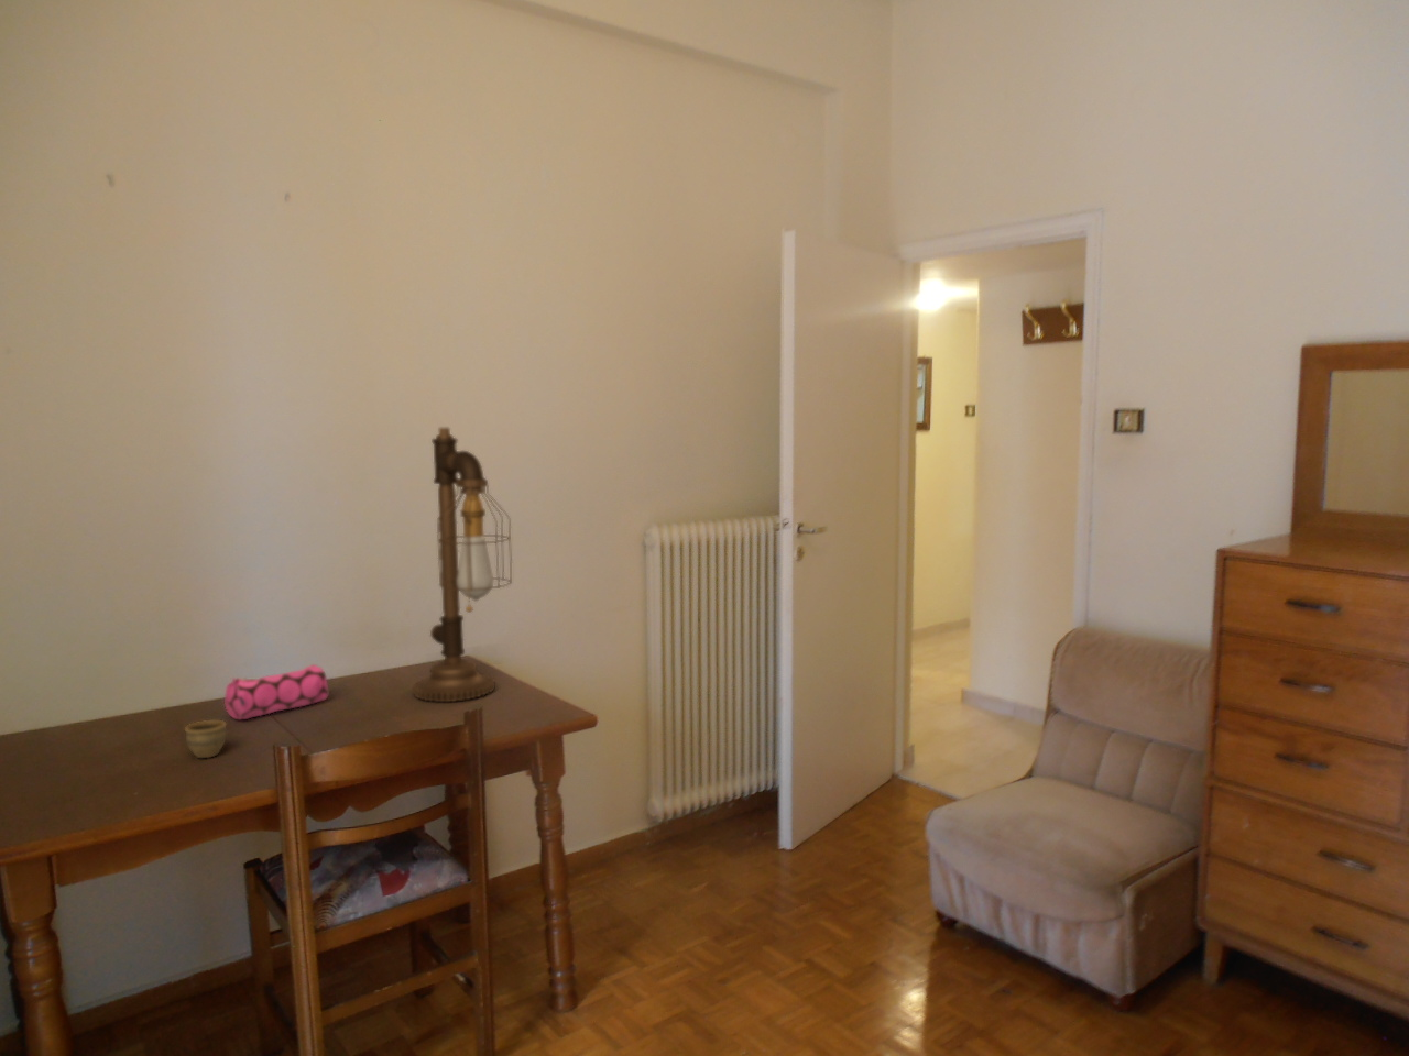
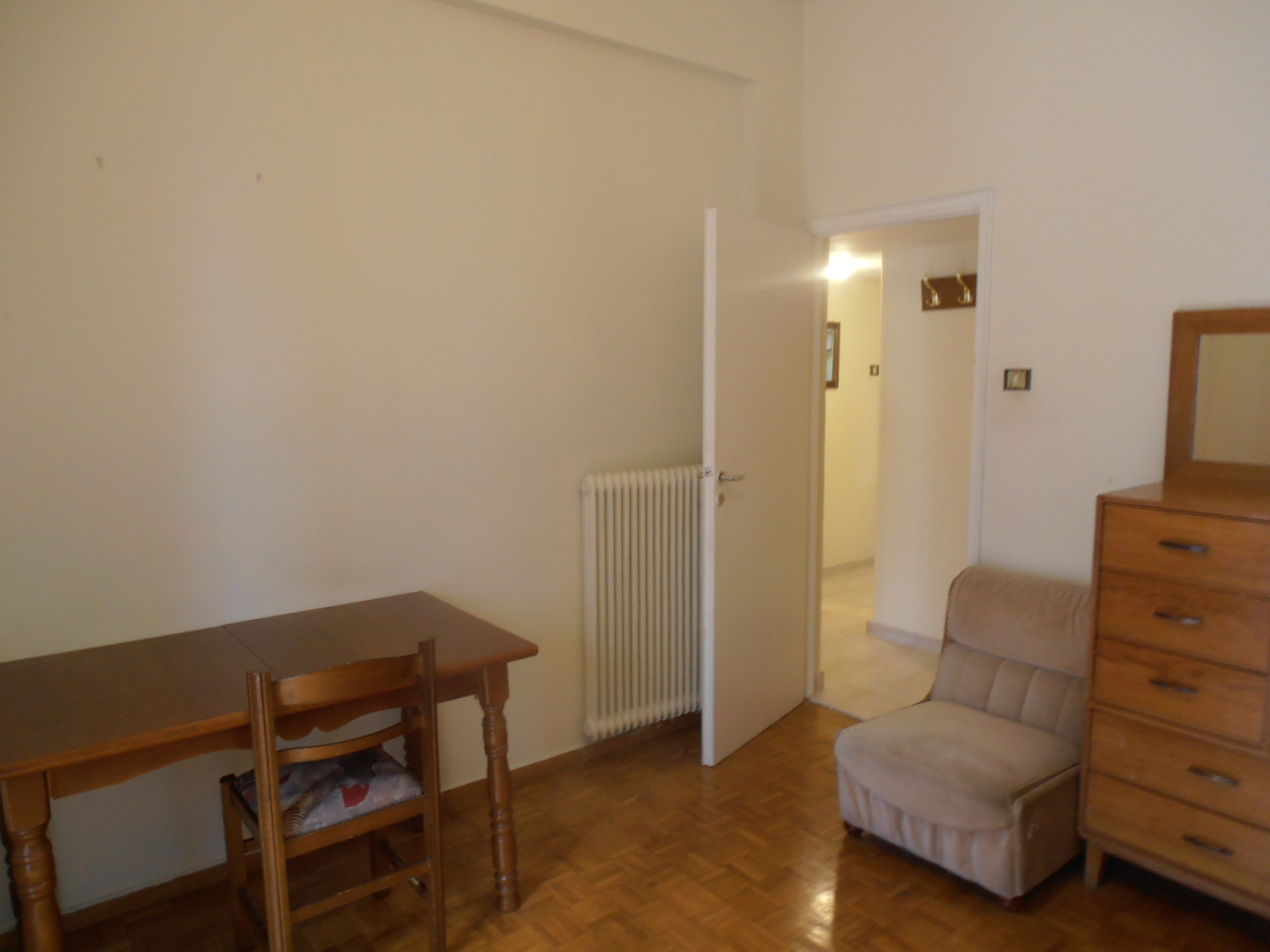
- desk lamp [412,427,513,703]
- pencil case [223,663,330,721]
- cup [184,720,227,759]
